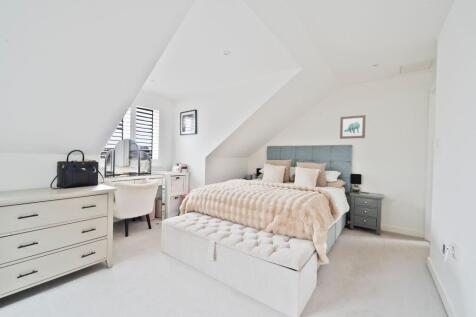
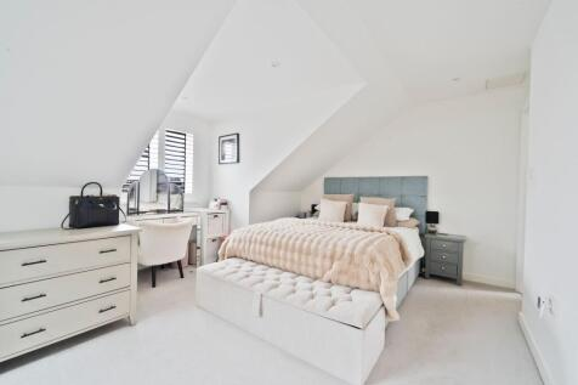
- wall art [339,114,367,140]
